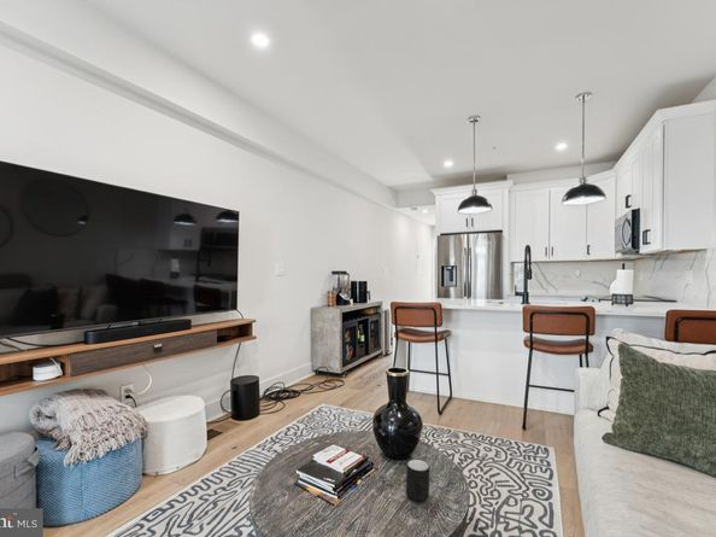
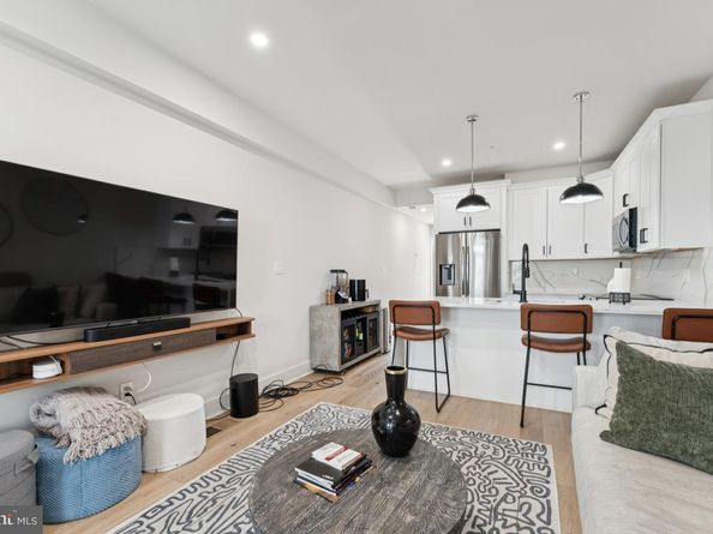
- mug [405,457,430,502]
